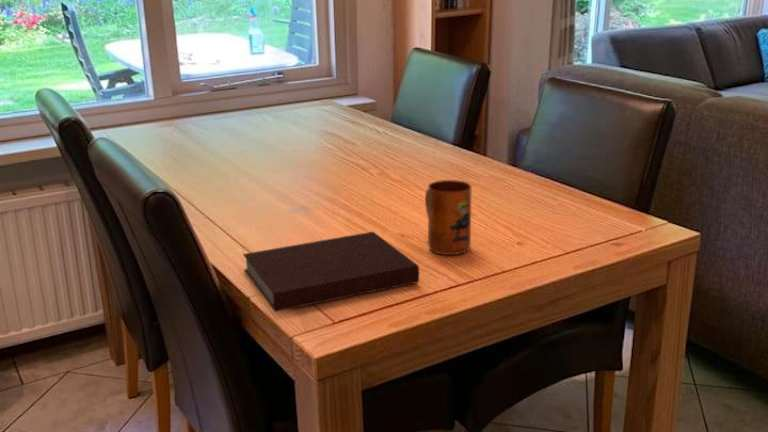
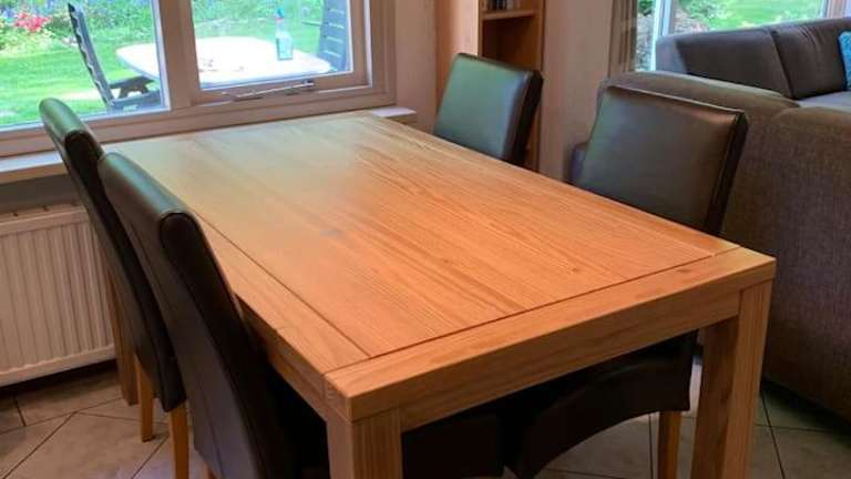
- mug [424,179,472,256]
- notebook [242,231,420,313]
